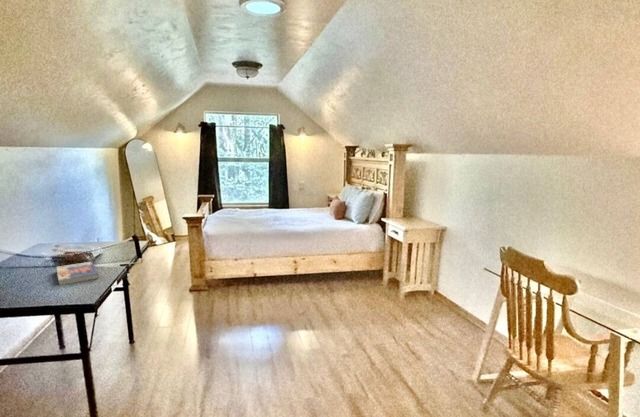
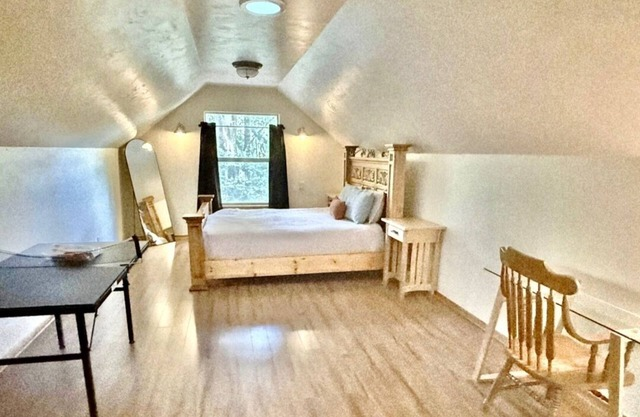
- book [55,260,100,286]
